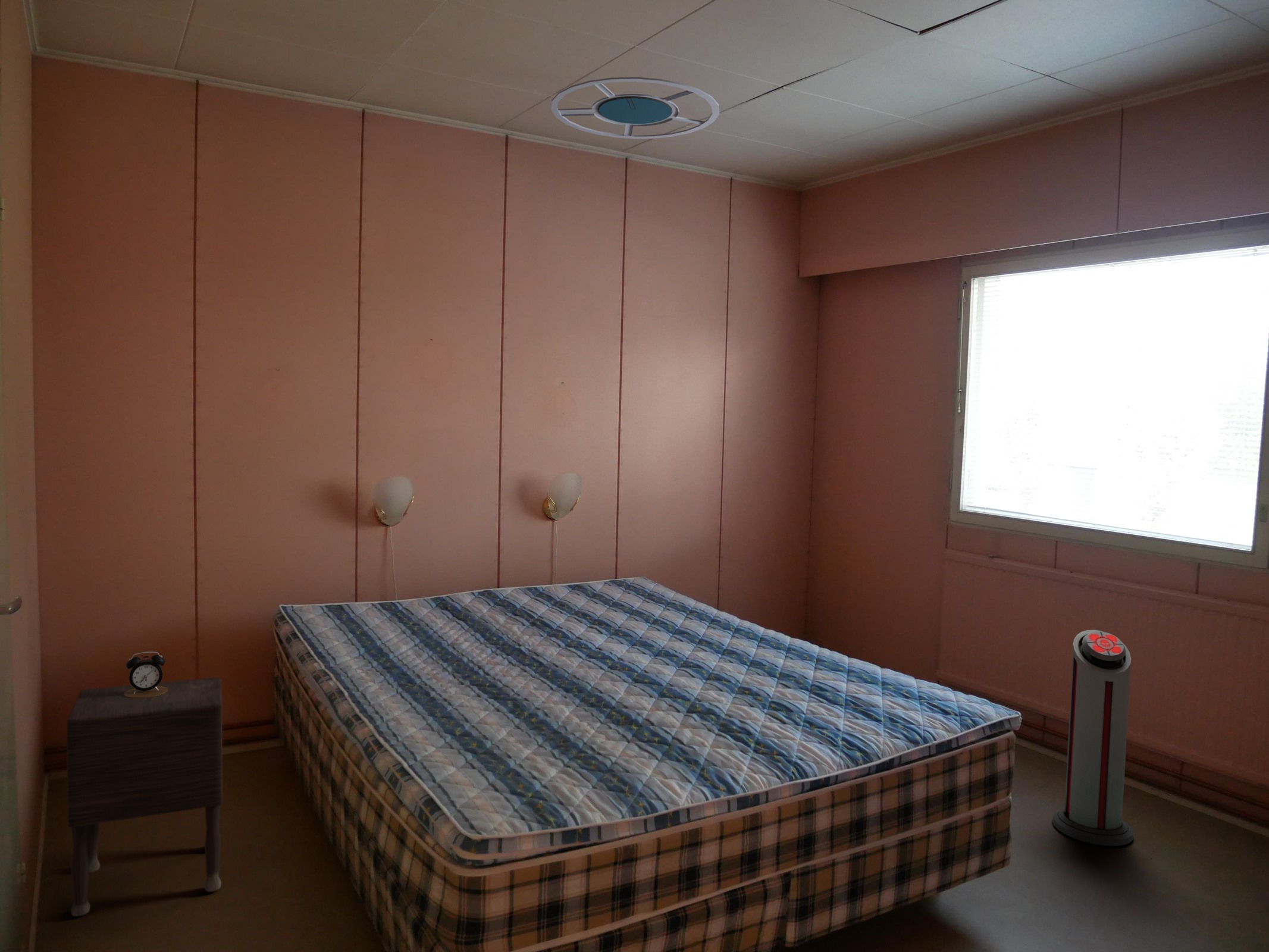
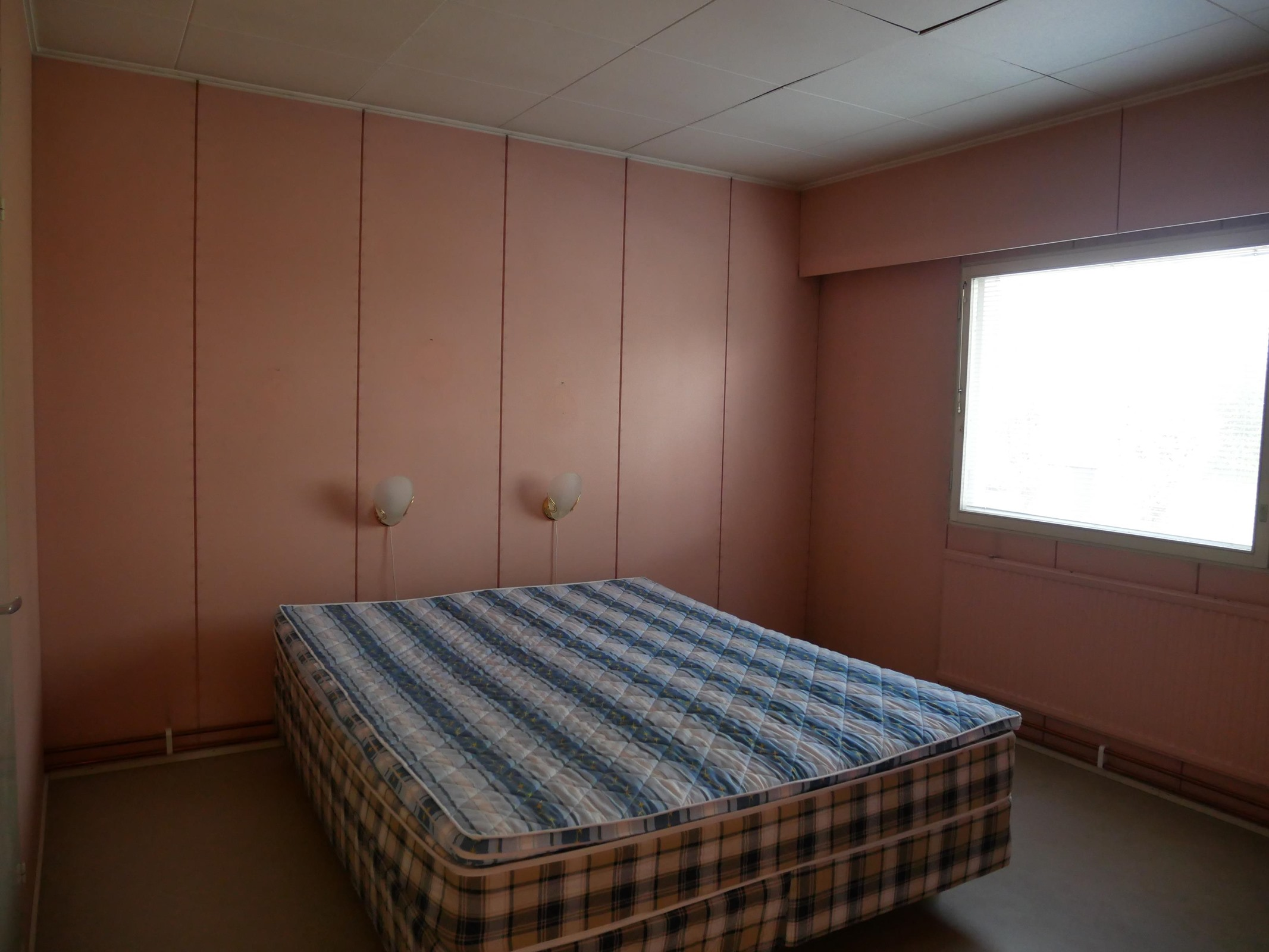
- ceiling lamp [550,77,720,139]
- alarm clock [124,651,168,699]
- nightstand [66,677,223,917]
- air purifier [1052,630,1134,847]
